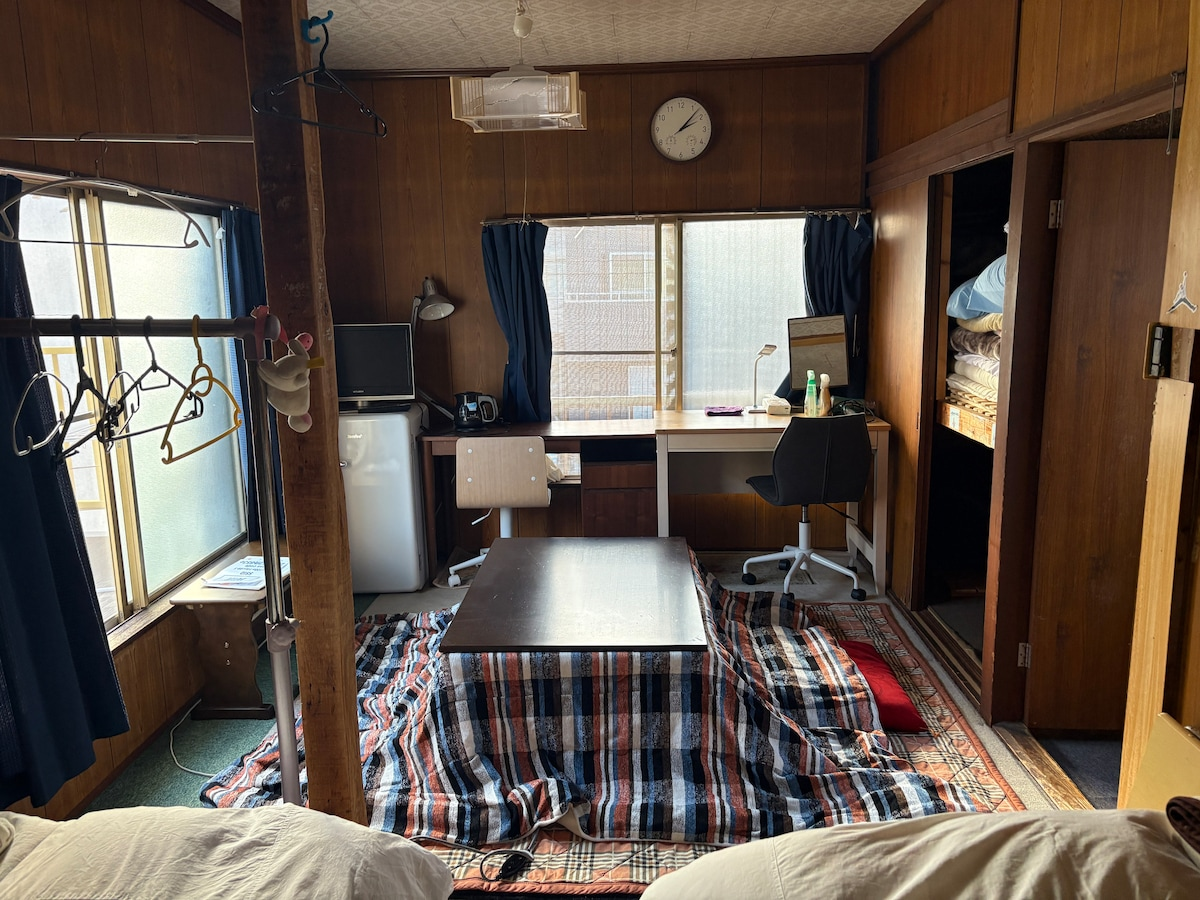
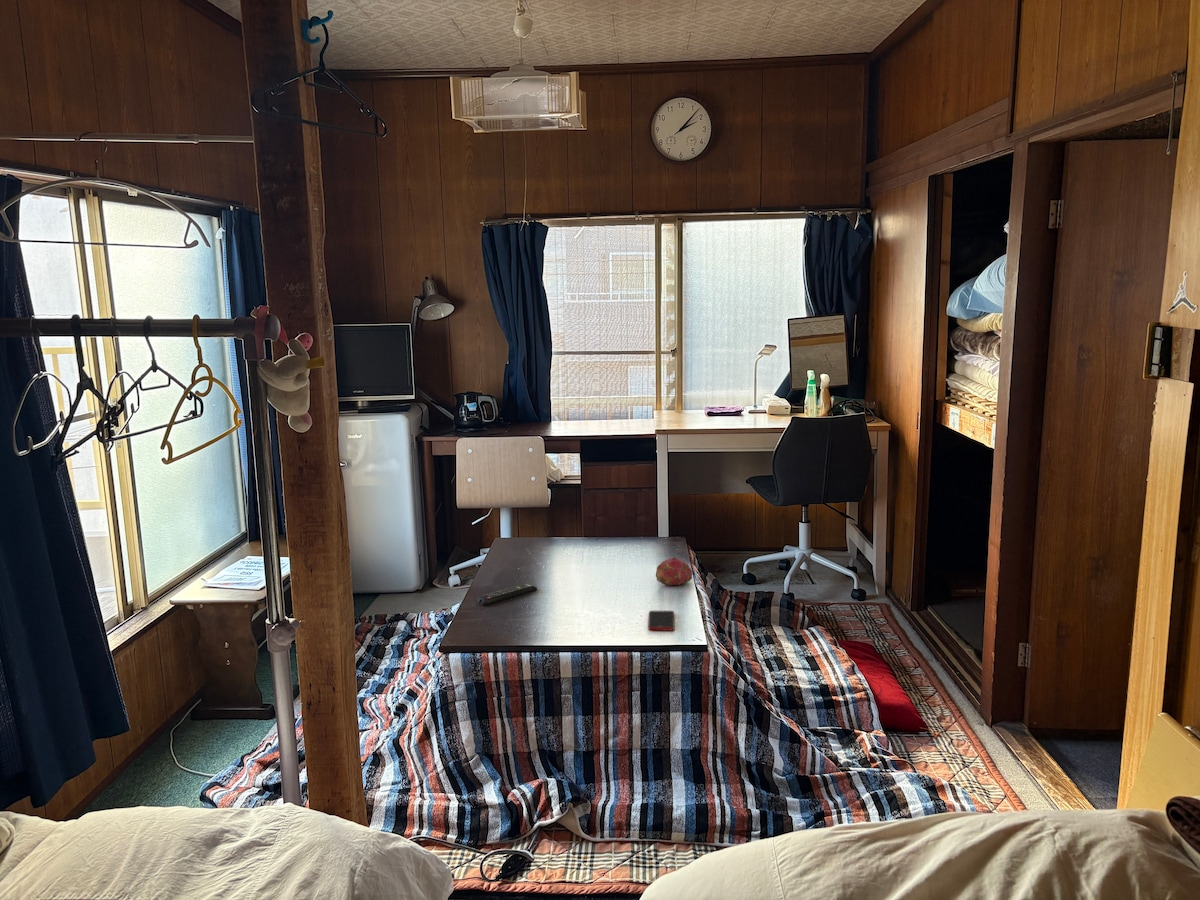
+ cell phone [647,610,675,631]
+ fruit [655,557,693,586]
+ remote control [475,582,538,607]
